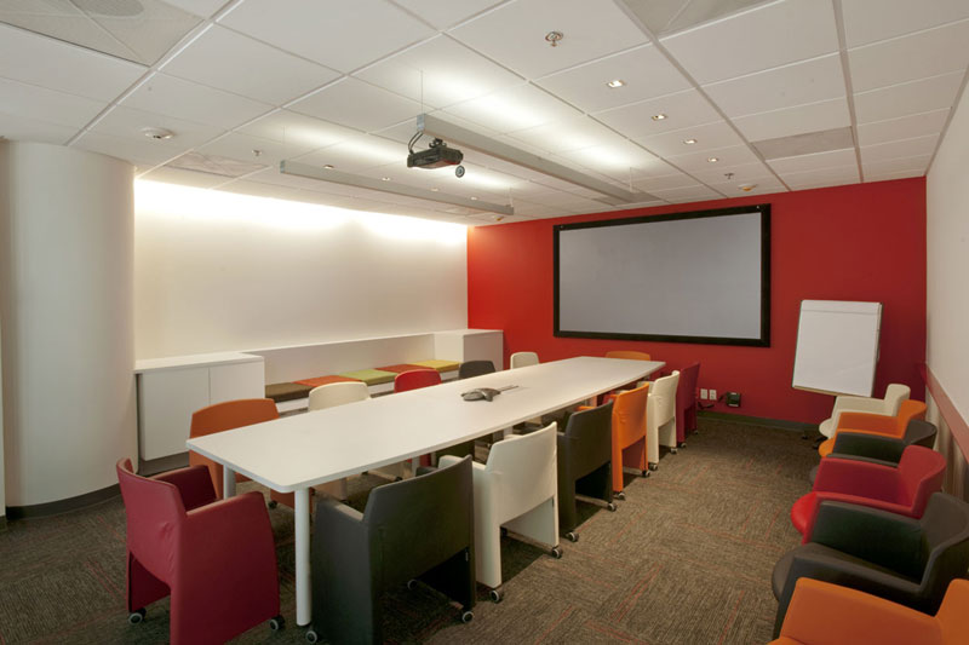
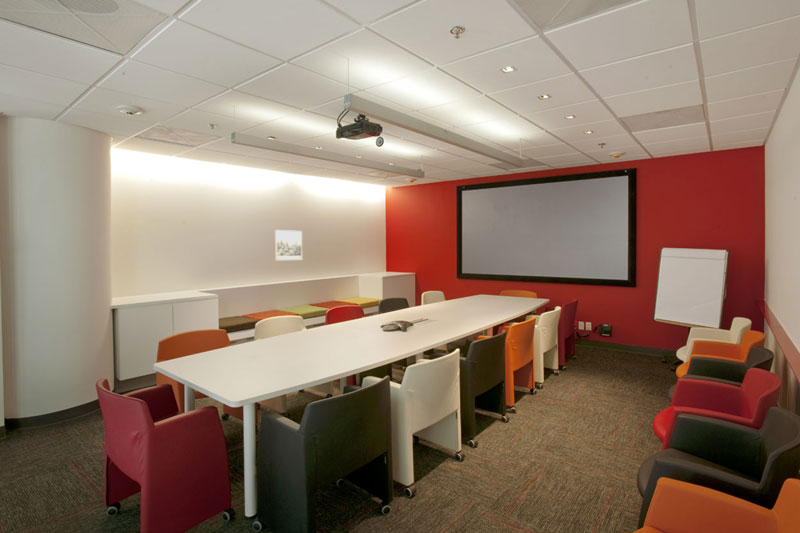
+ wall art [274,229,303,261]
